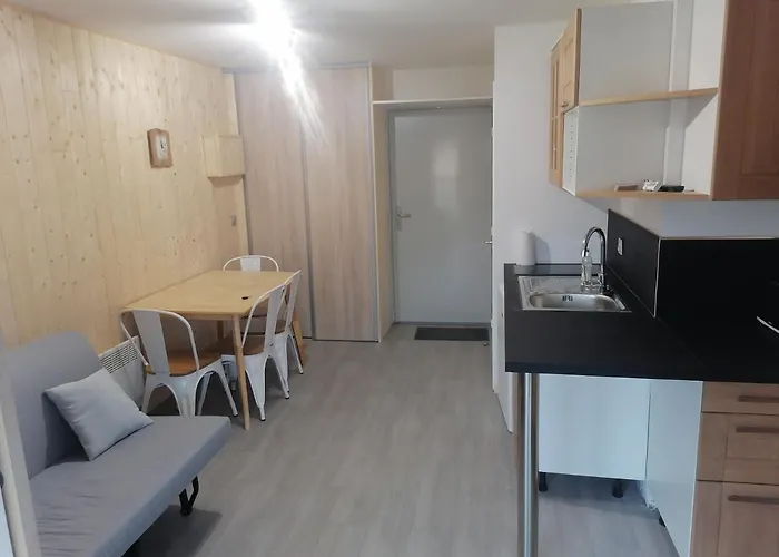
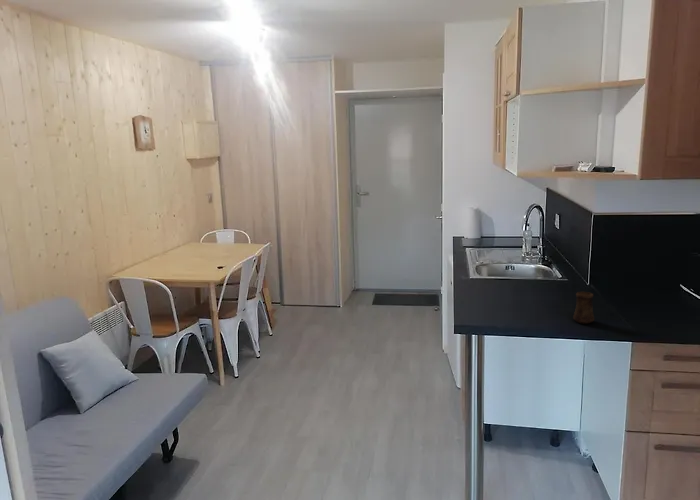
+ cup [572,291,595,325]
